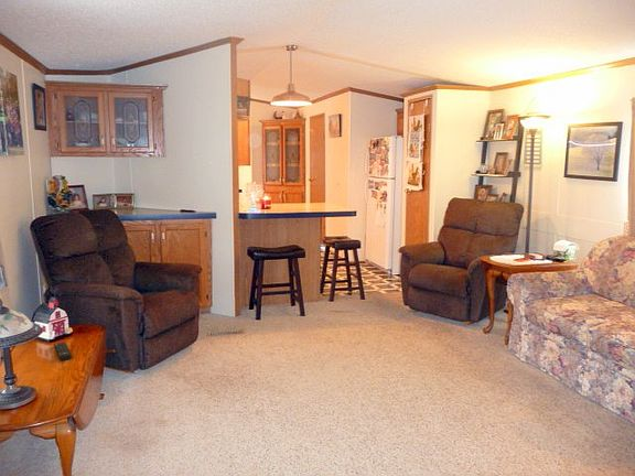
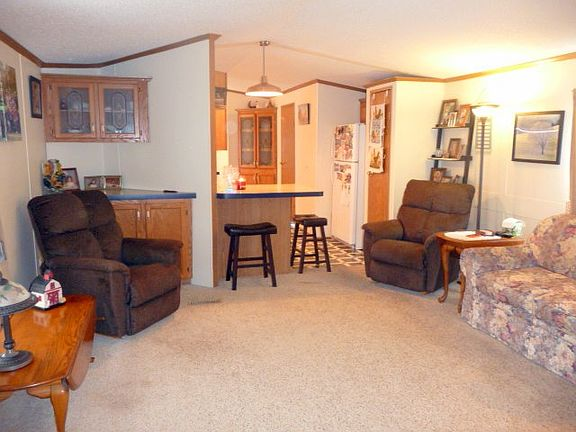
- remote control [53,342,73,361]
